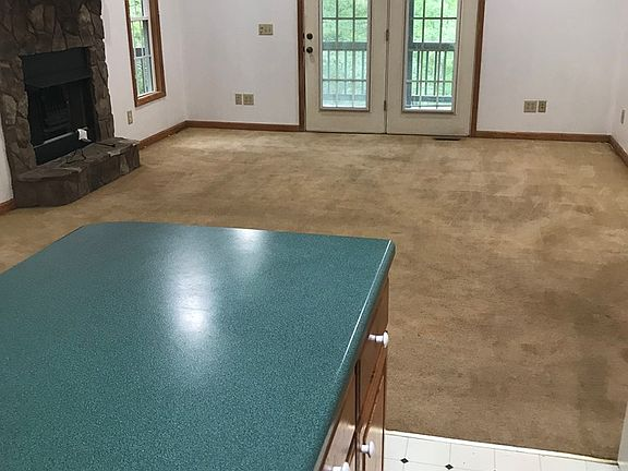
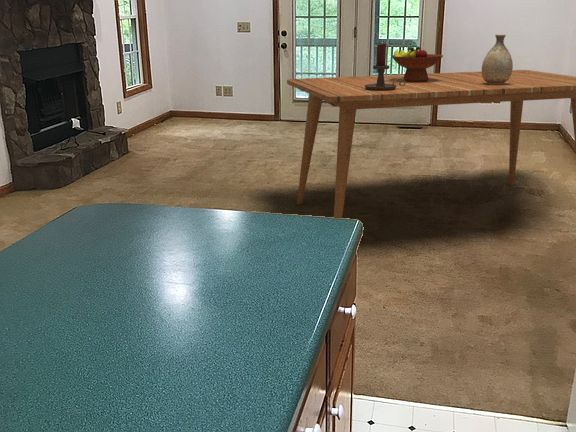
+ fruit bowl [390,46,444,82]
+ dining table [286,69,576,219]
+ vase [481,34,514,85]
+ candle holder [365,43,405,91]
